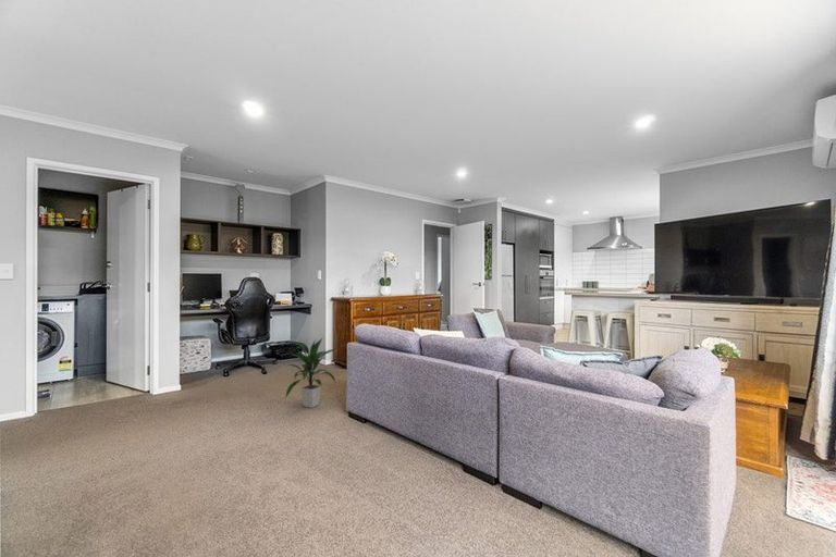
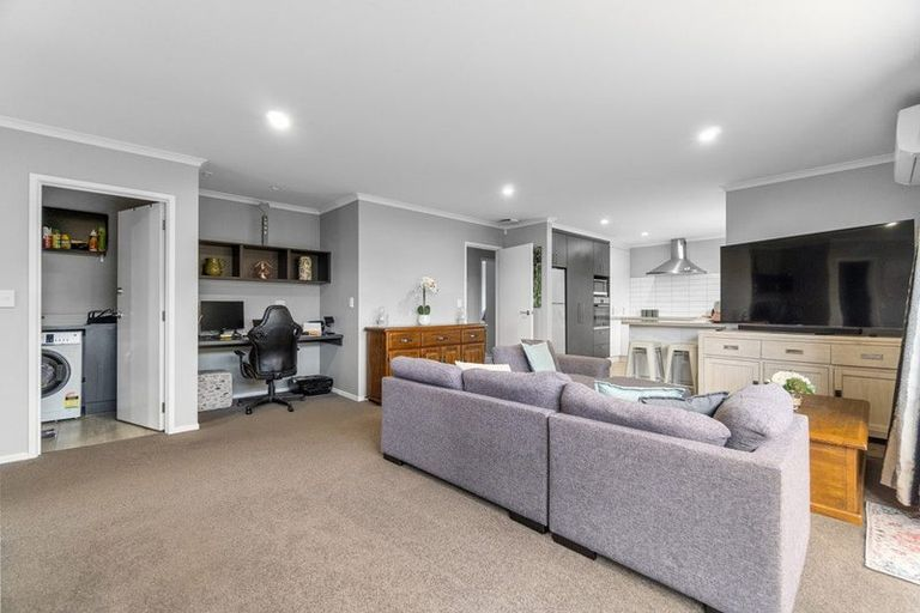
- indoor plant [284,335,340,409]
